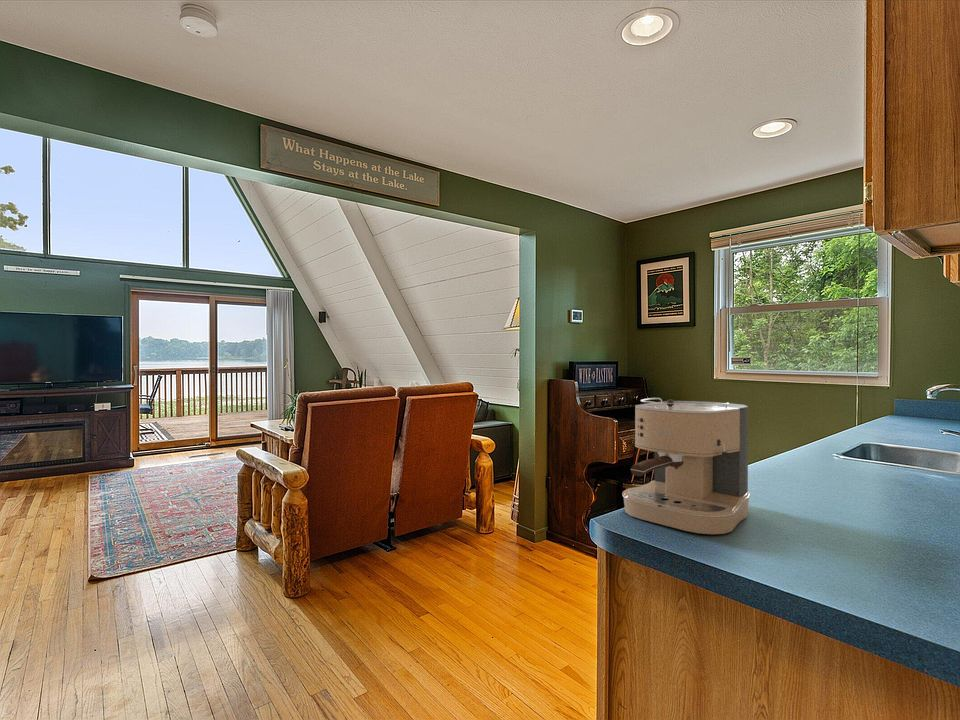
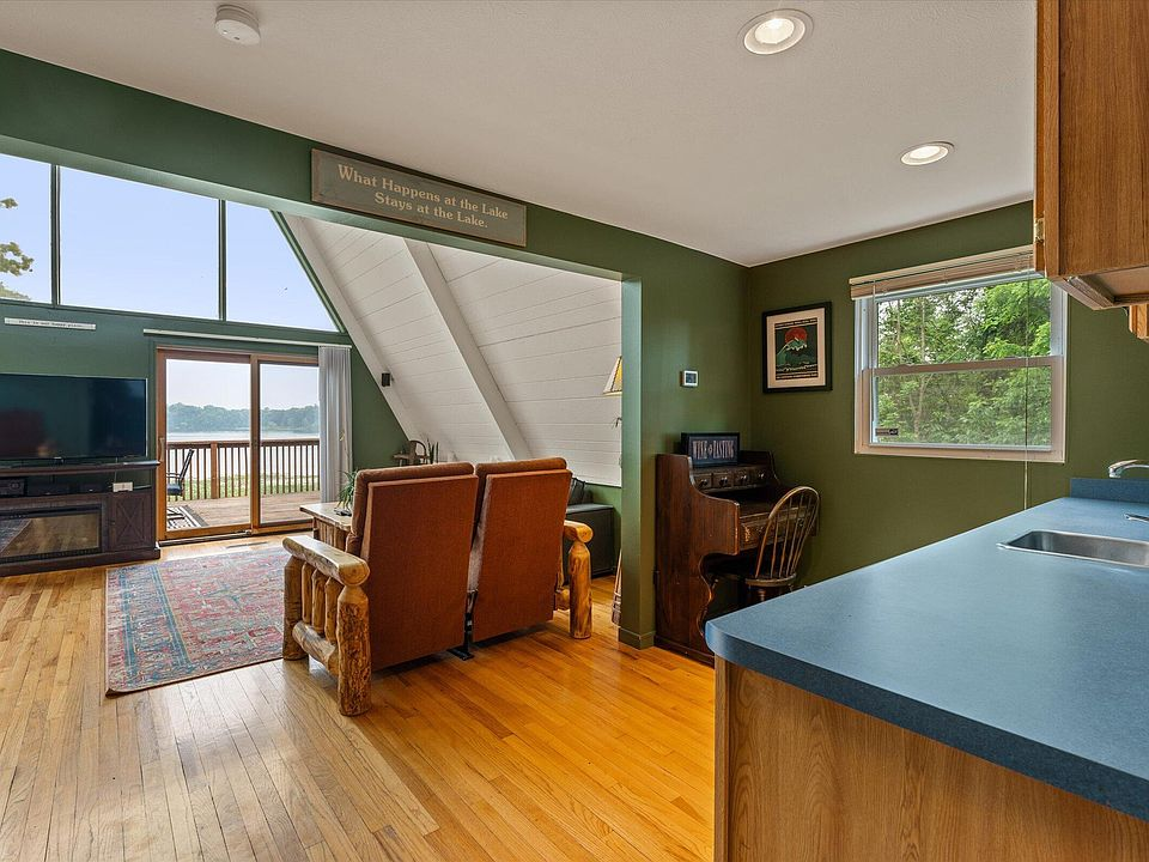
- coffee maker [621,397,751,535]
